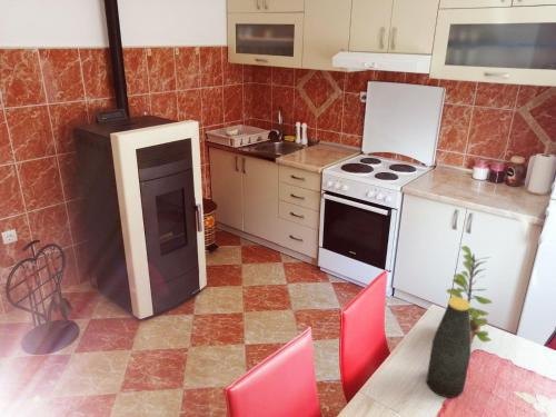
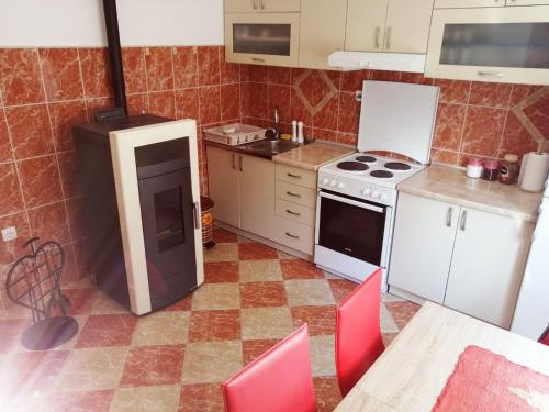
- bottle [425,296,471,399]
- plant [445,245,493,345]
